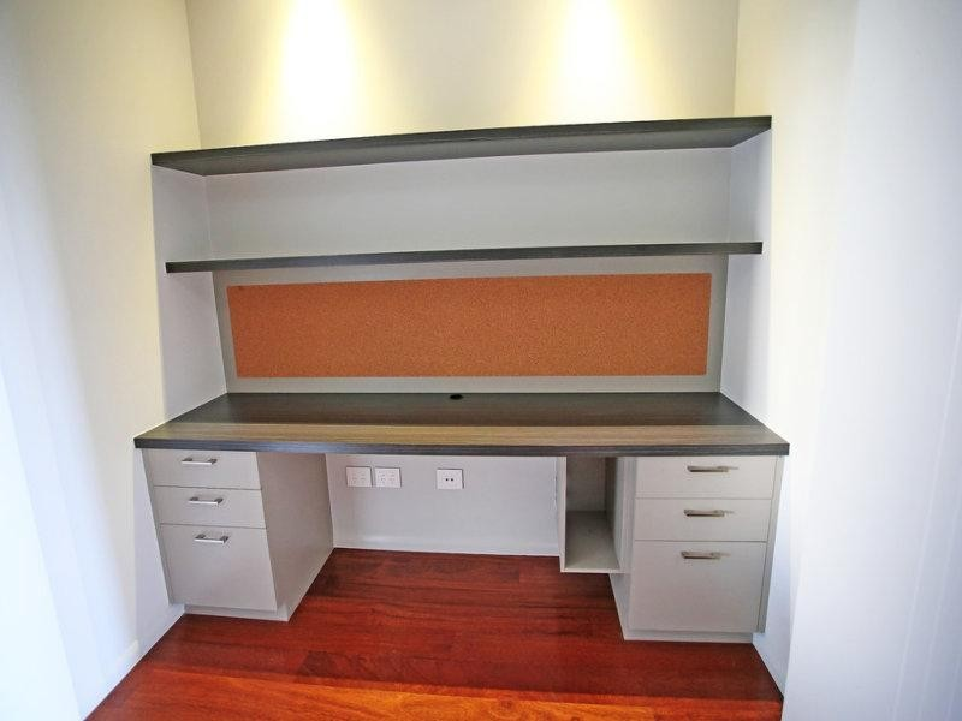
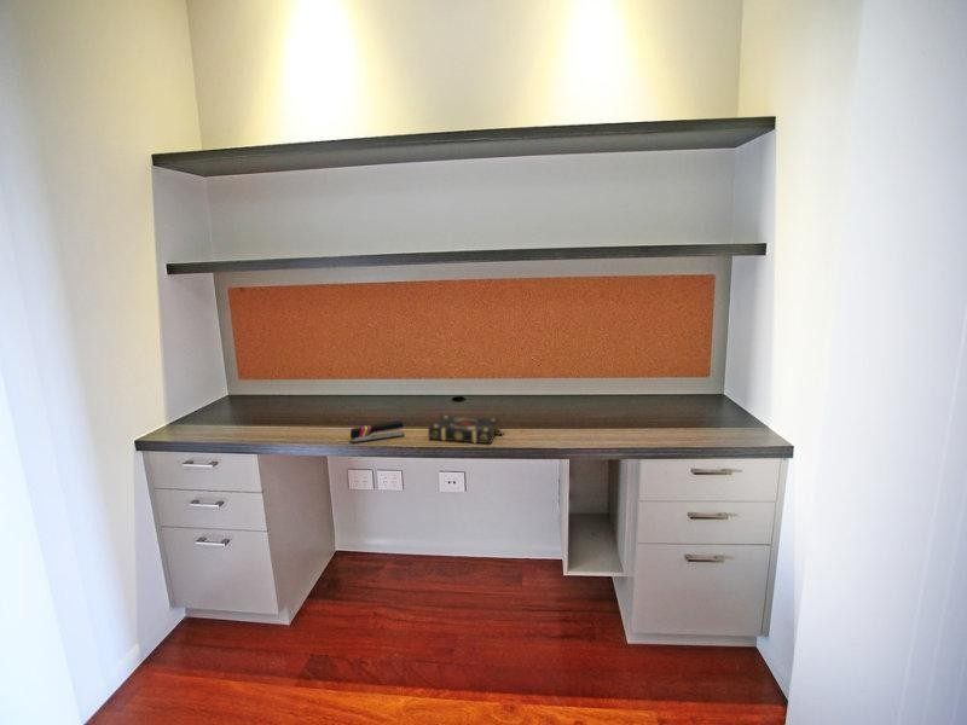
+ book [427,413,506,445]
+ stapler [349,419,406,445]
